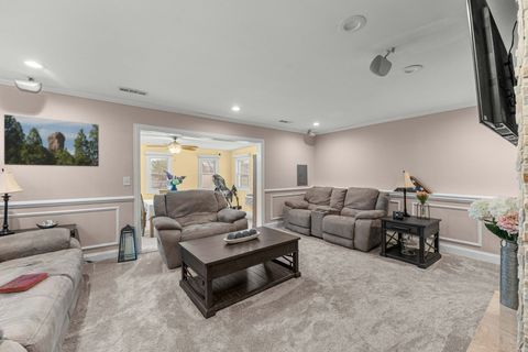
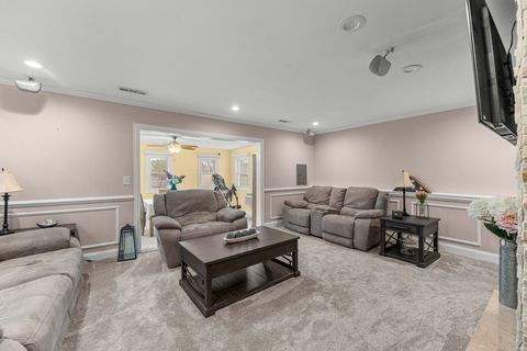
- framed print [2,113,100,168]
- hardback book [0,272,48,295]
